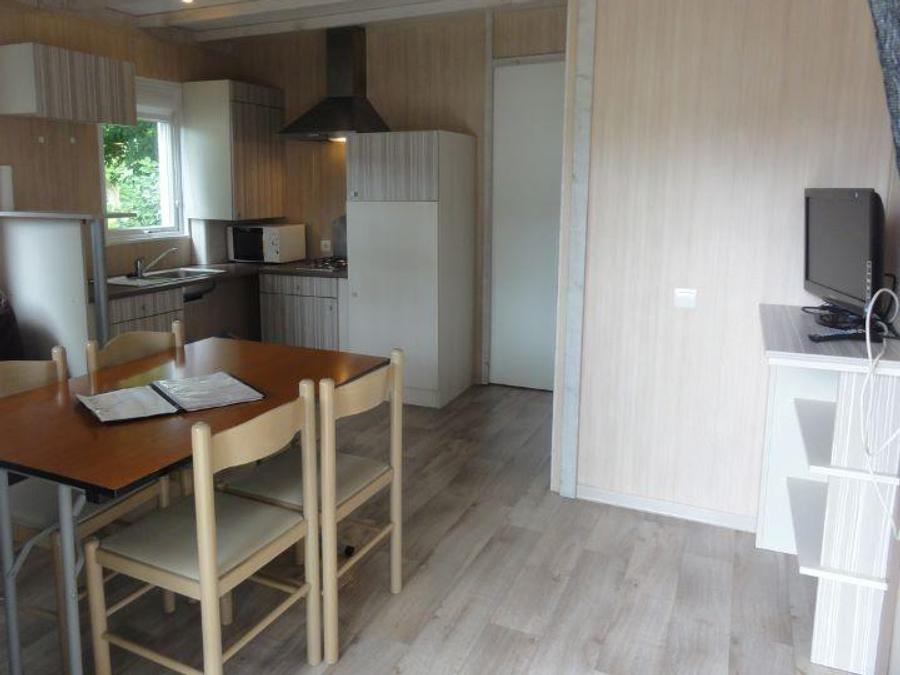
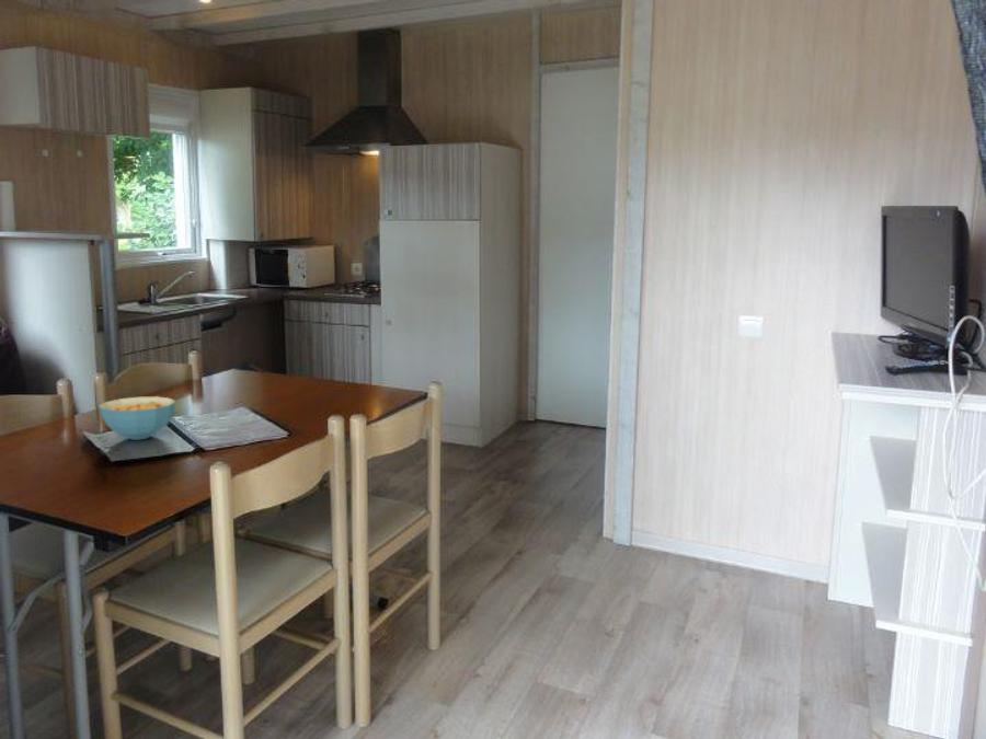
+ cereal bowl [98,395,176,440]
